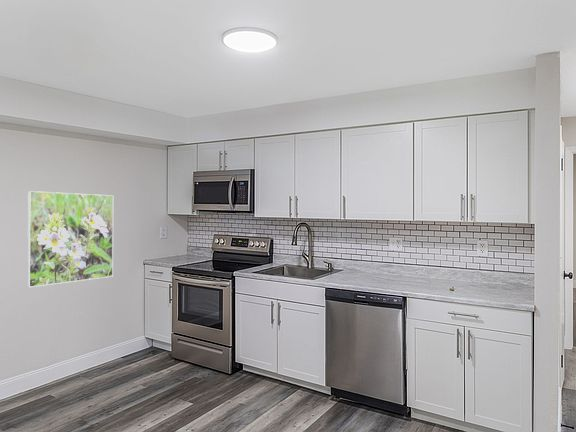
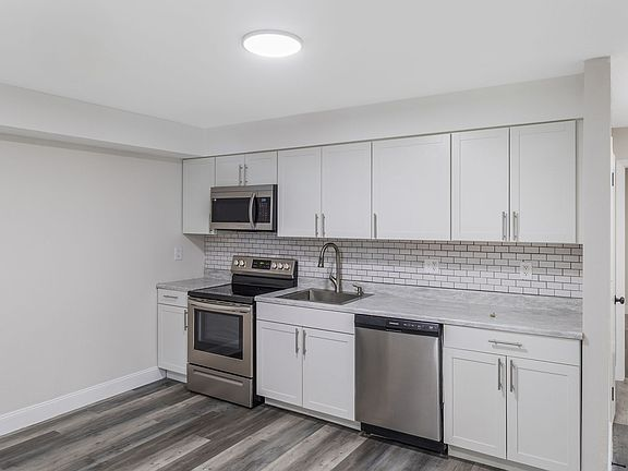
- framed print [26,190,114,288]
